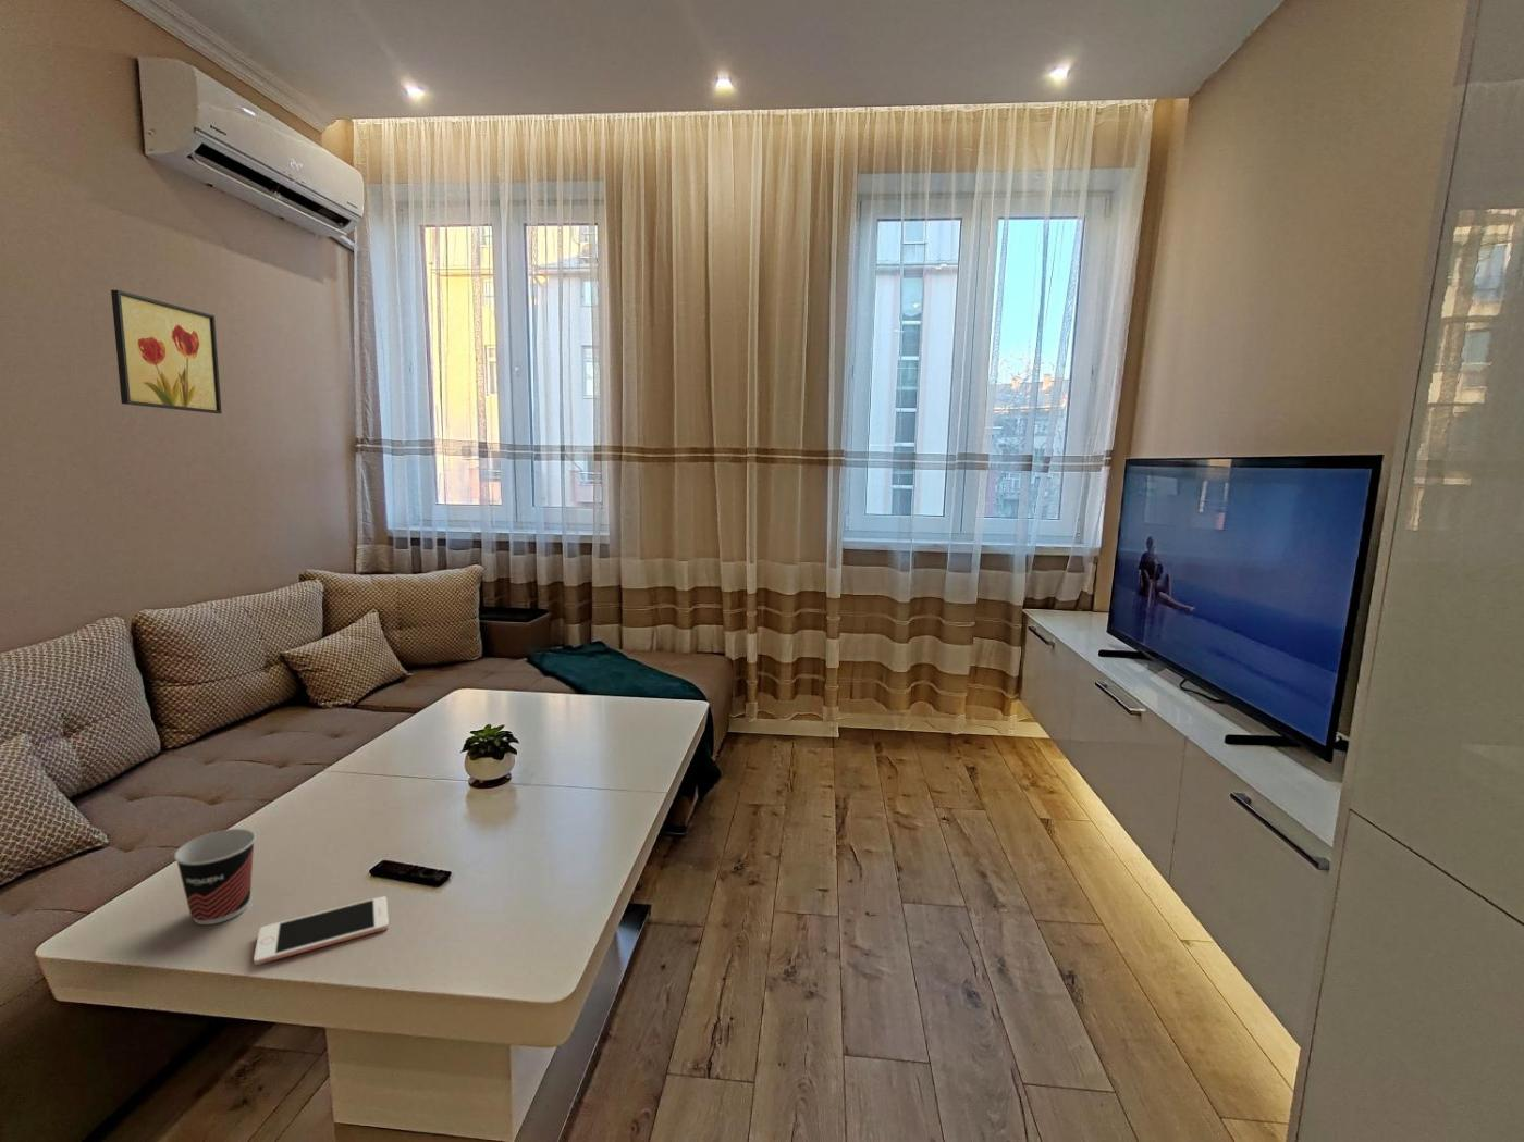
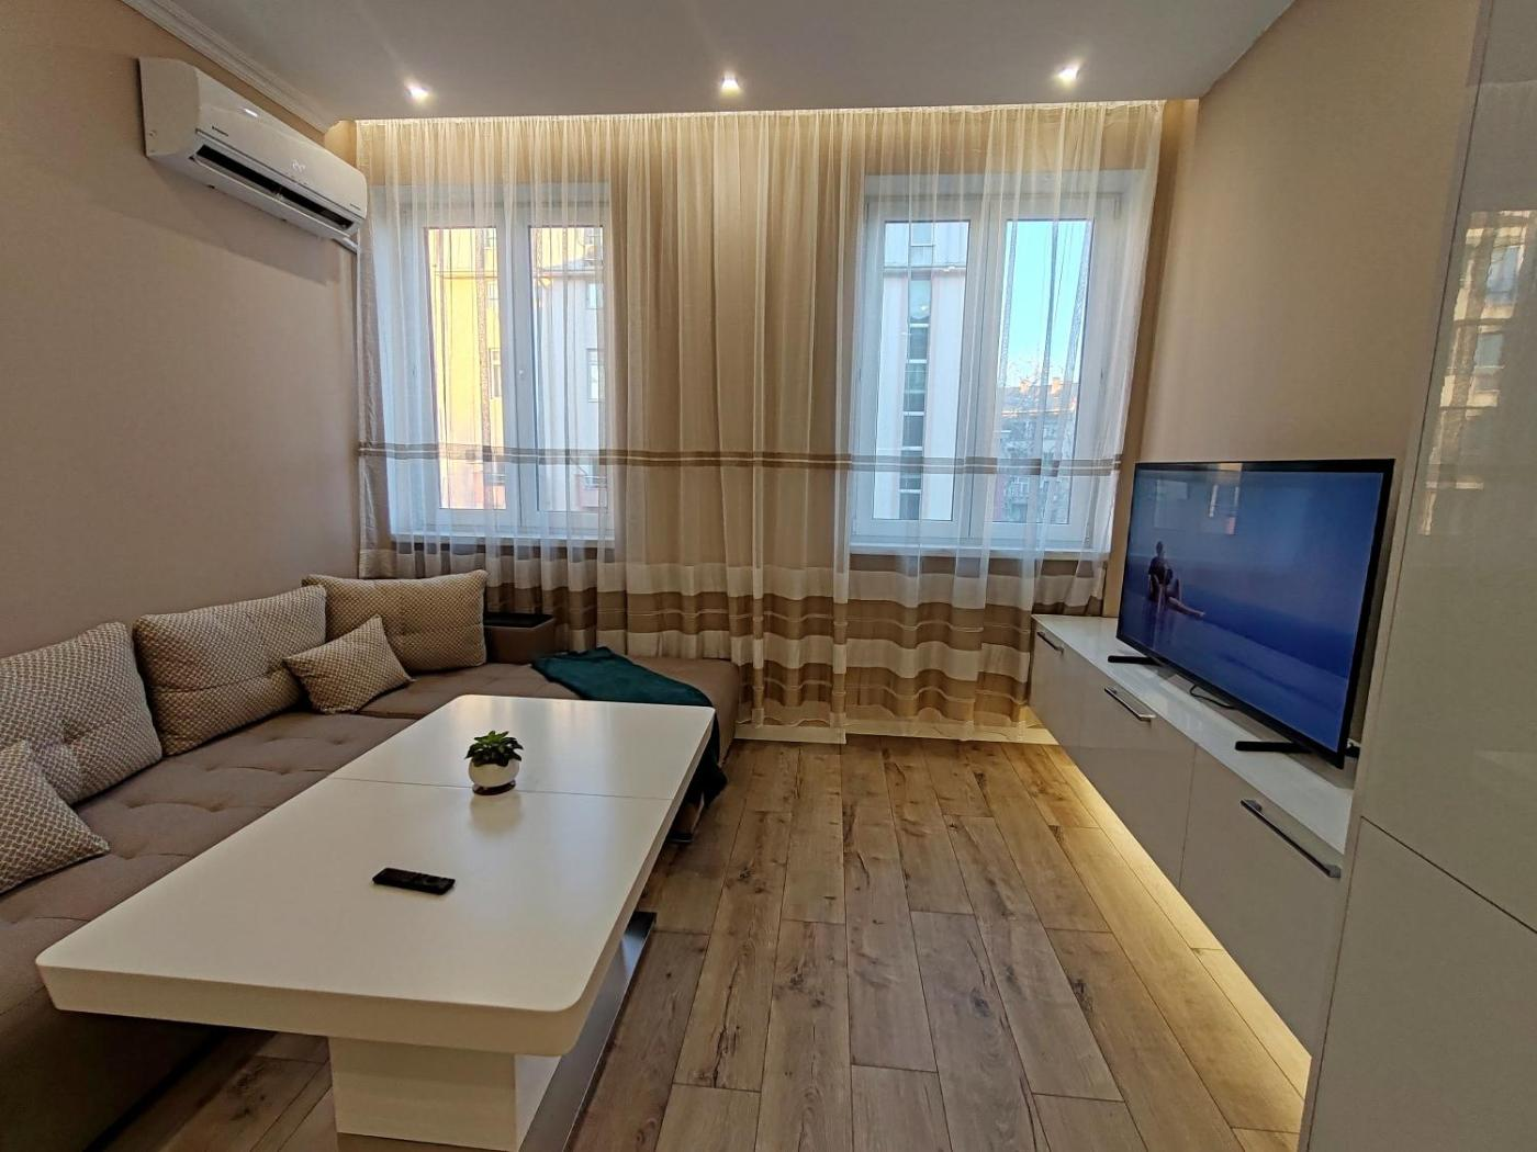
- cup [173,828,257,926]
- wall art [110,289,223,414]
- cell phone [252,895,390,966]
